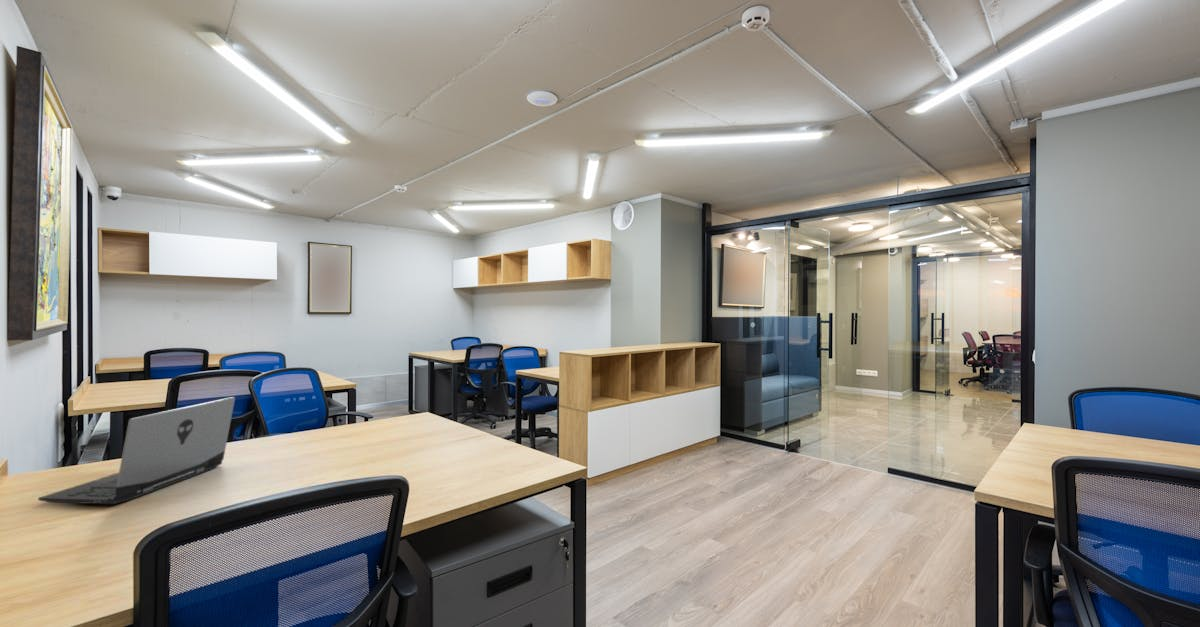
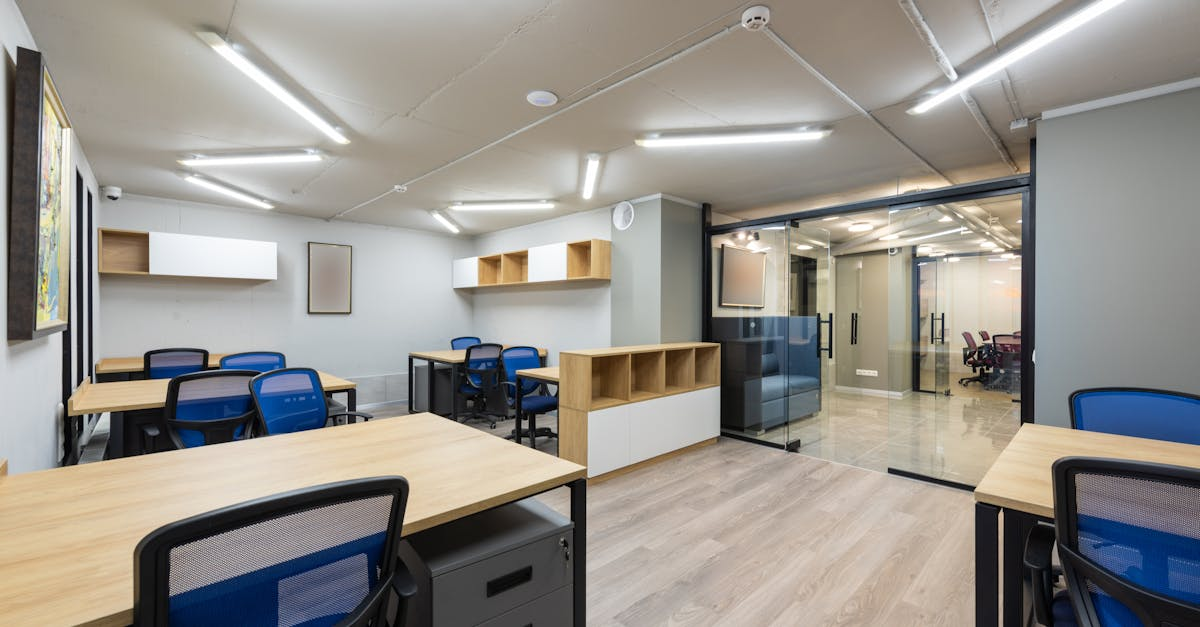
- laptop [37,396,236,505]
